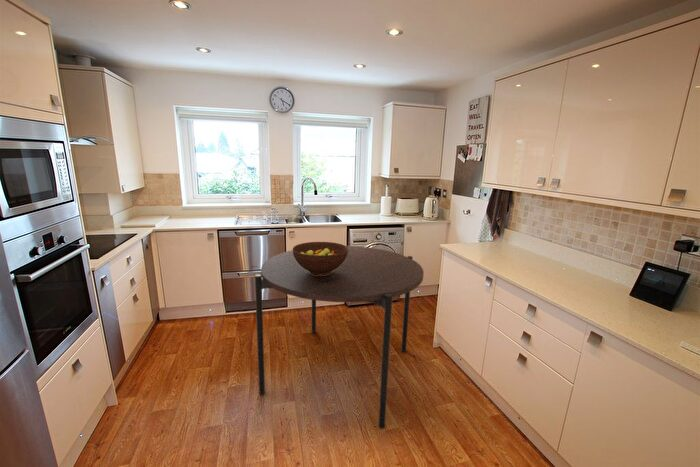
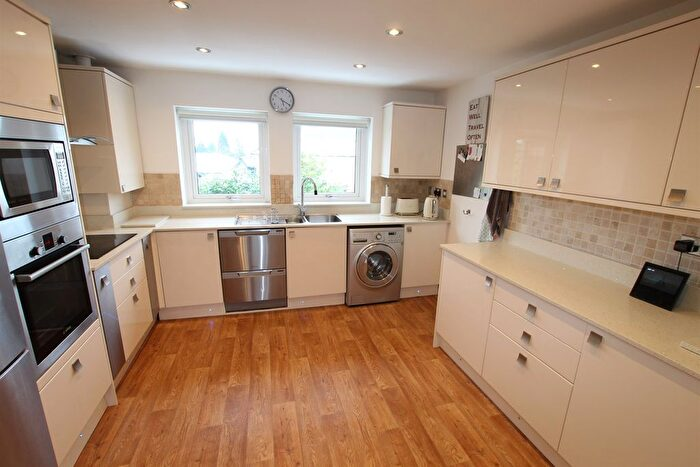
- dining table [254,245,425,430]
- fruit bowl [292,241,348,275]
